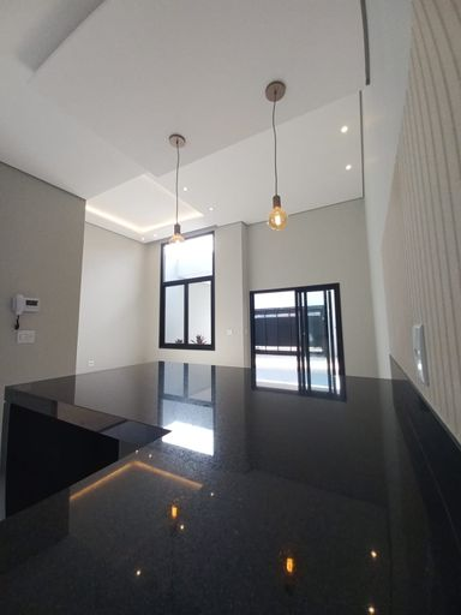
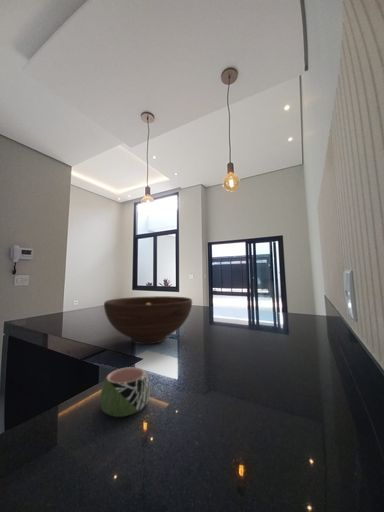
+ mug [99,366,151,418]
+ fruit bowl [103,295,193,345]
